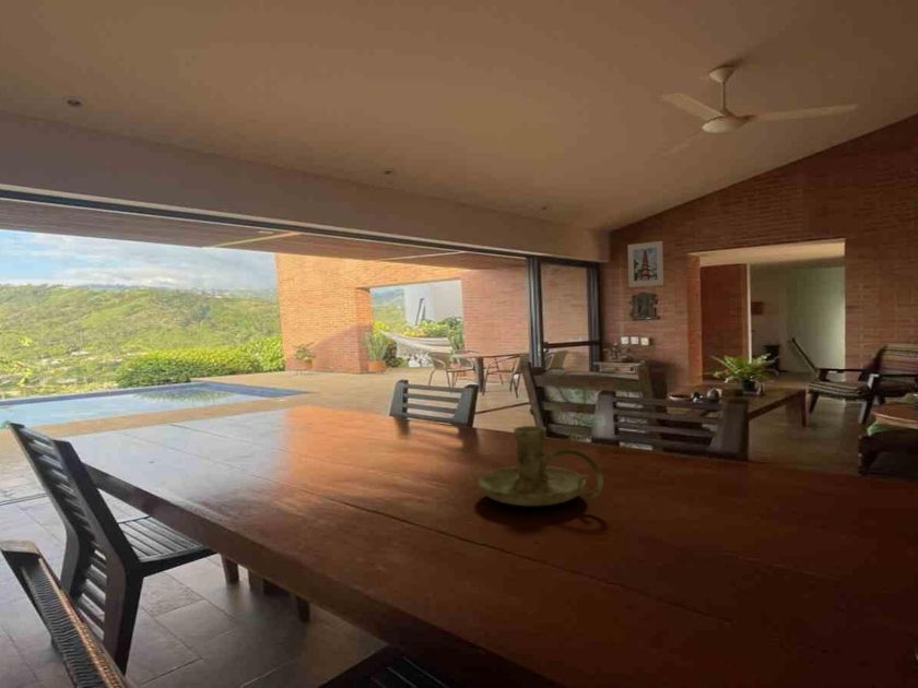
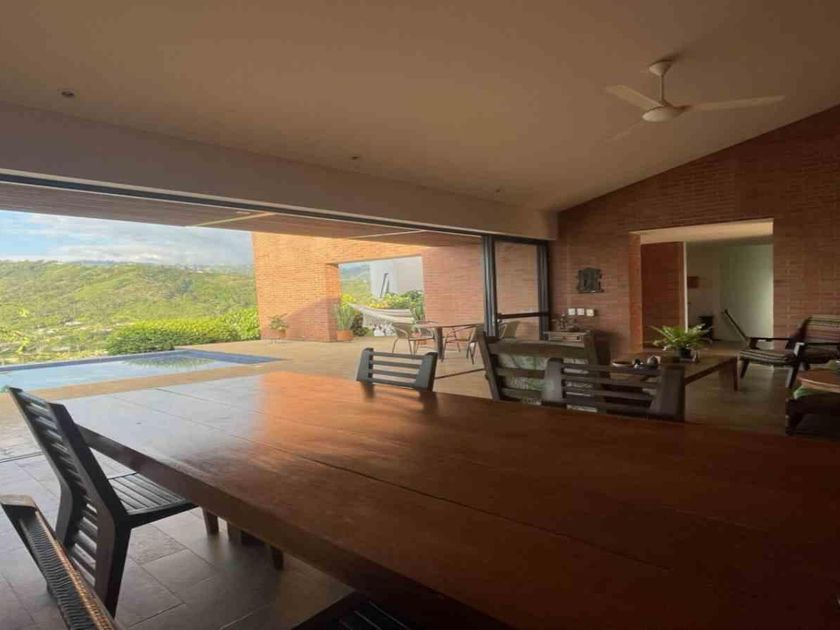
- candle holder [478,425,604,507]
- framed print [626,240,664,288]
